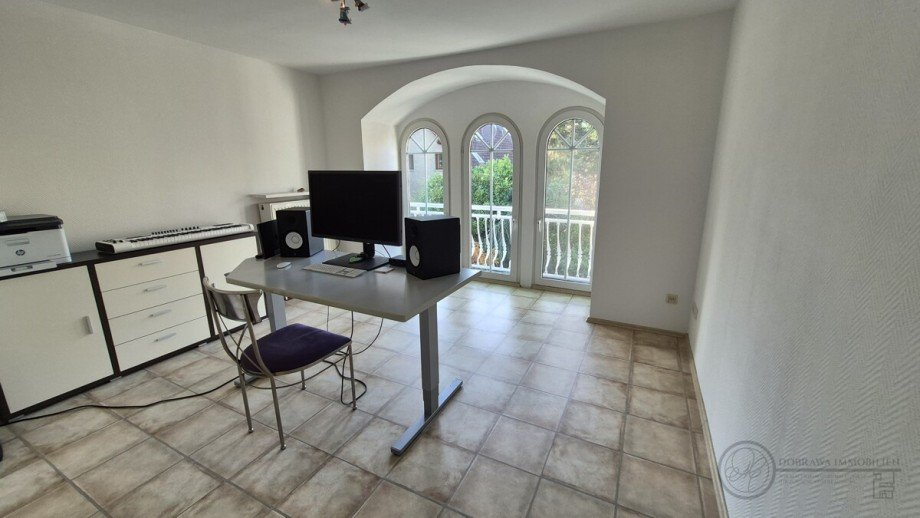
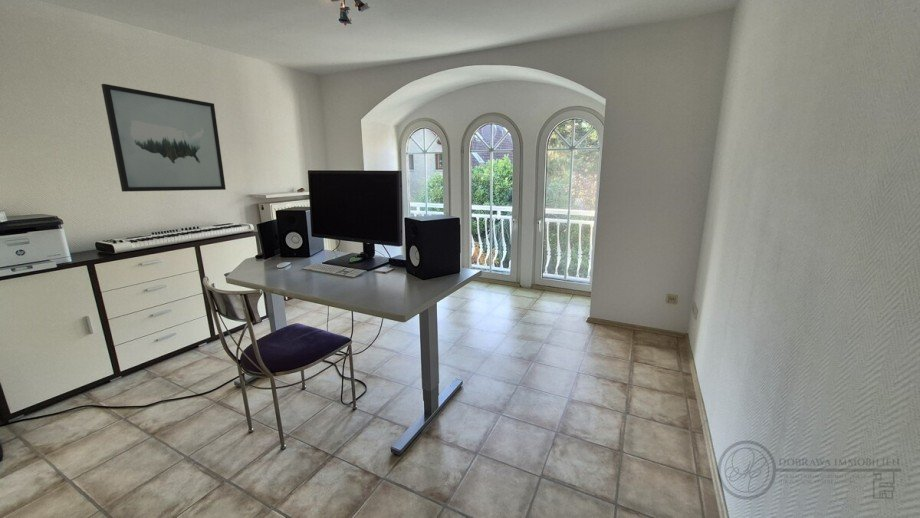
+ wall art [100,83,227,193]
